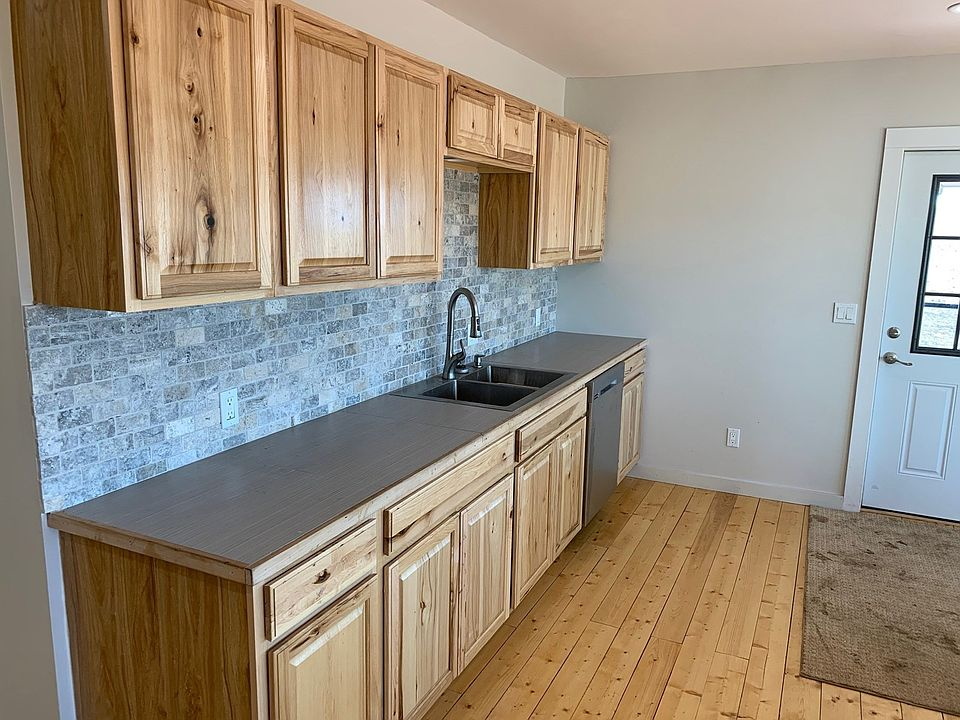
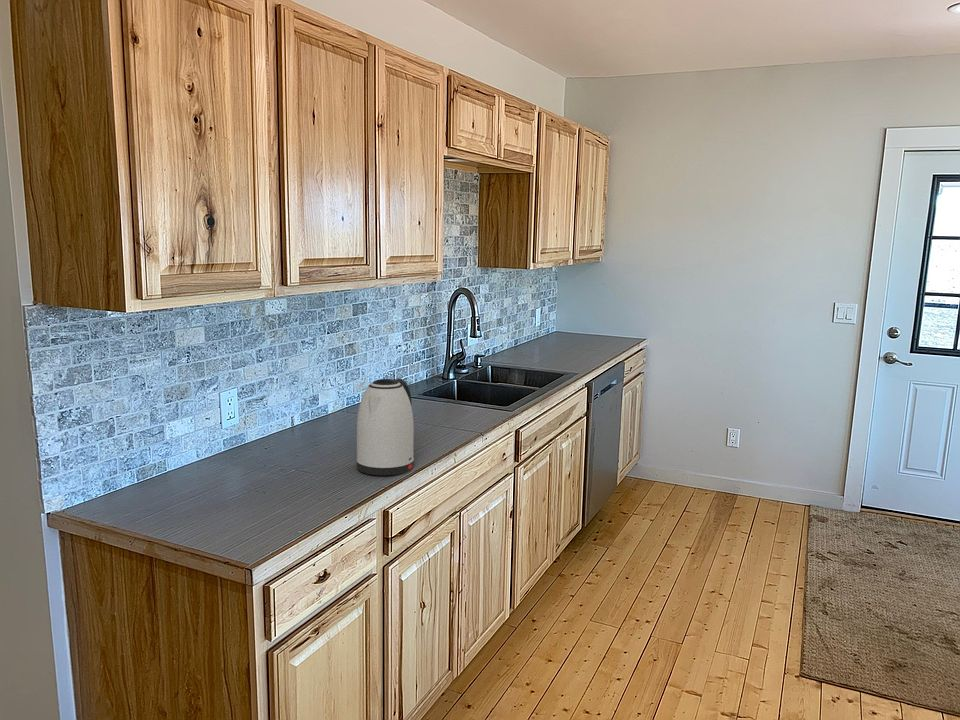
+ kettle [355,378,415,476]
